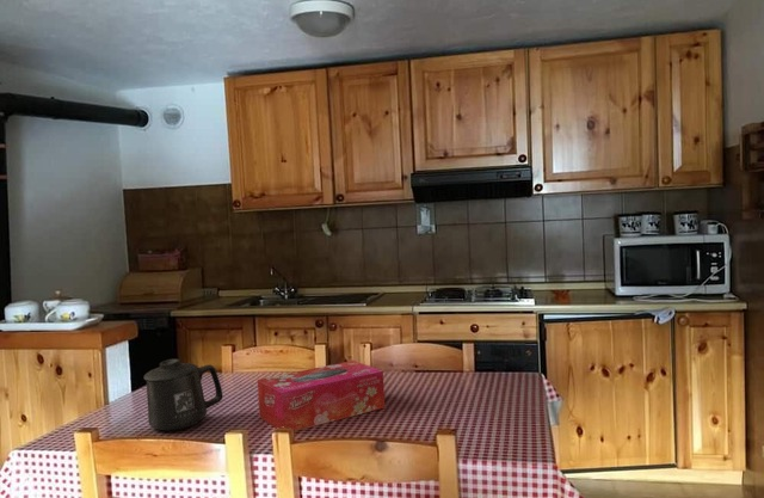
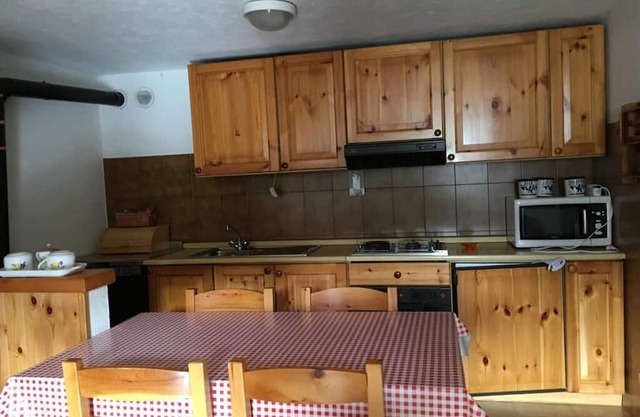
- mug [142,358,223,432]
- tissue box [257,359,386,432]
